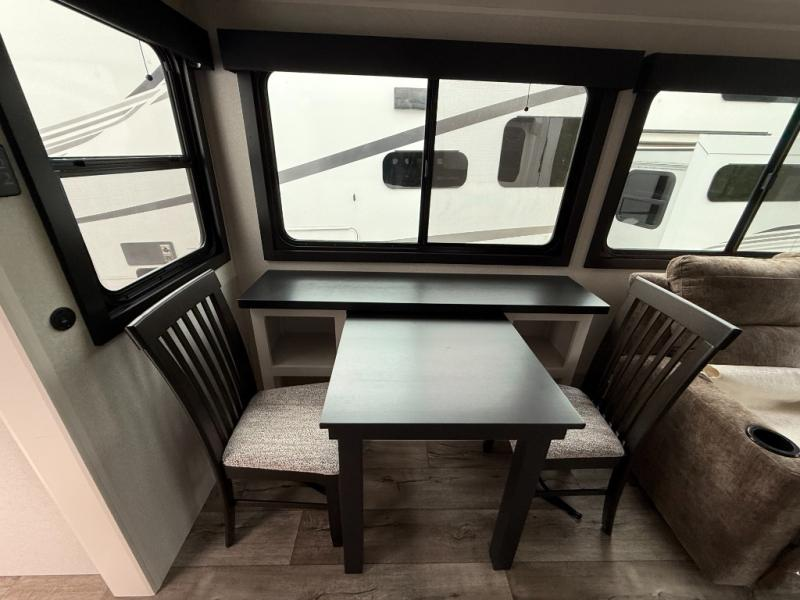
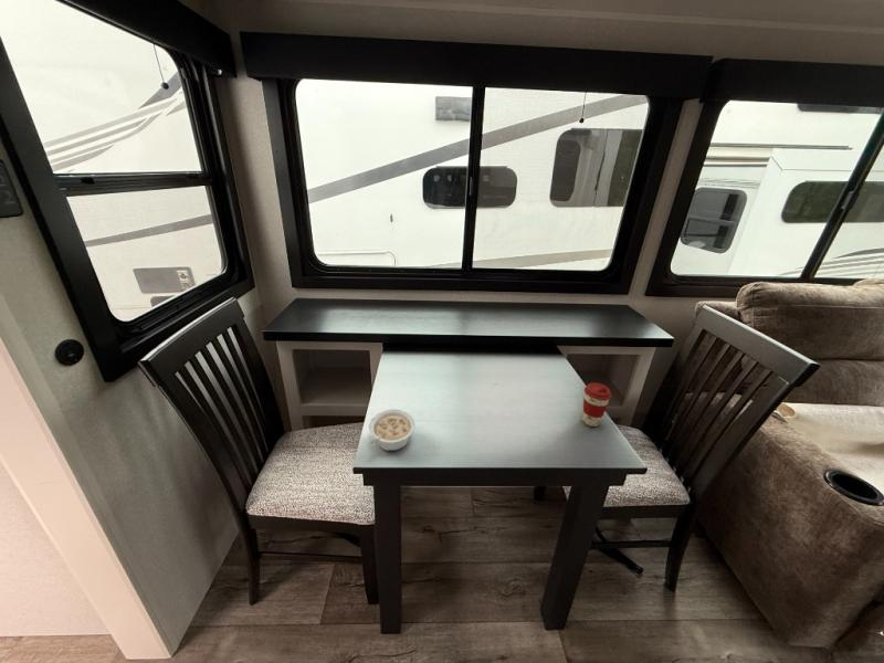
+ legume [368,408,417,452]
+ coffee cup [582,382,612,428]
